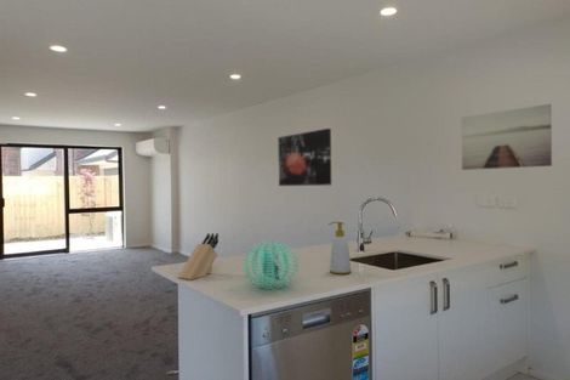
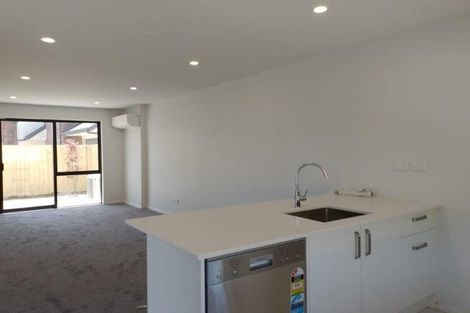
- wall art [460,103,553,171]
- knife block [176,232,220,282]
- wall art [277,127,332,187]
- decorative ball [241,240,300,290]
- soap bottle [327,221,352,276]
